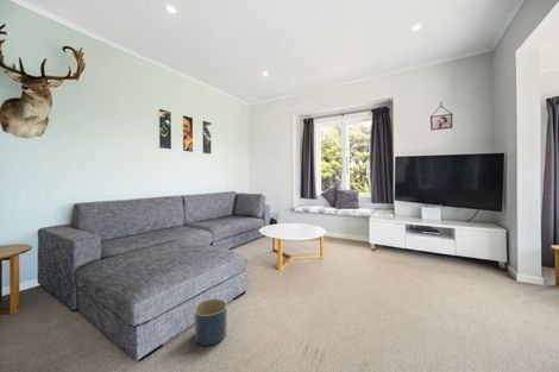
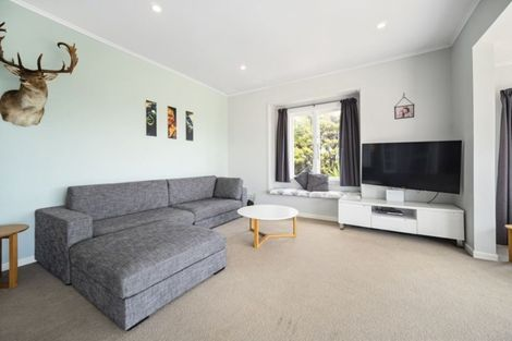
- planter [193,297,228,347]
